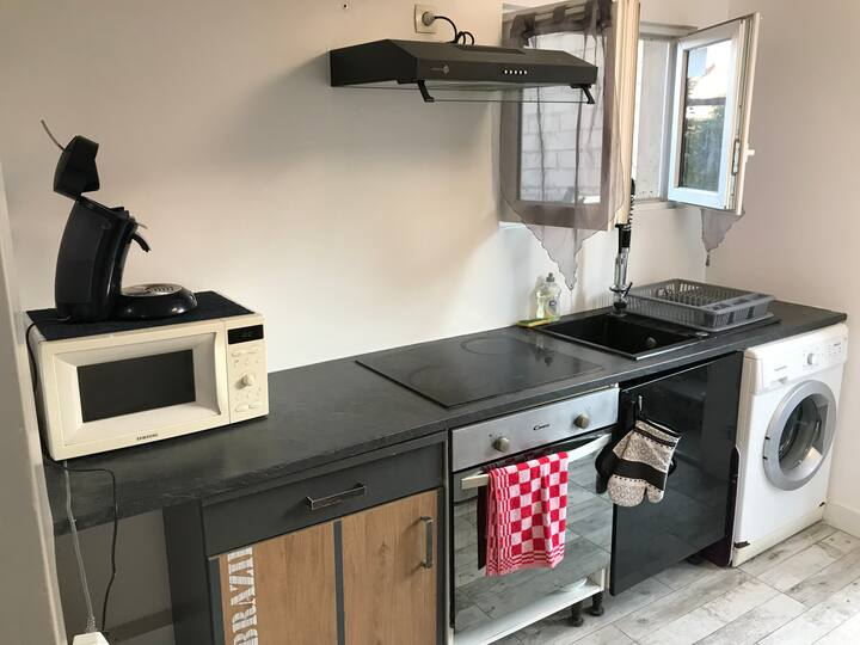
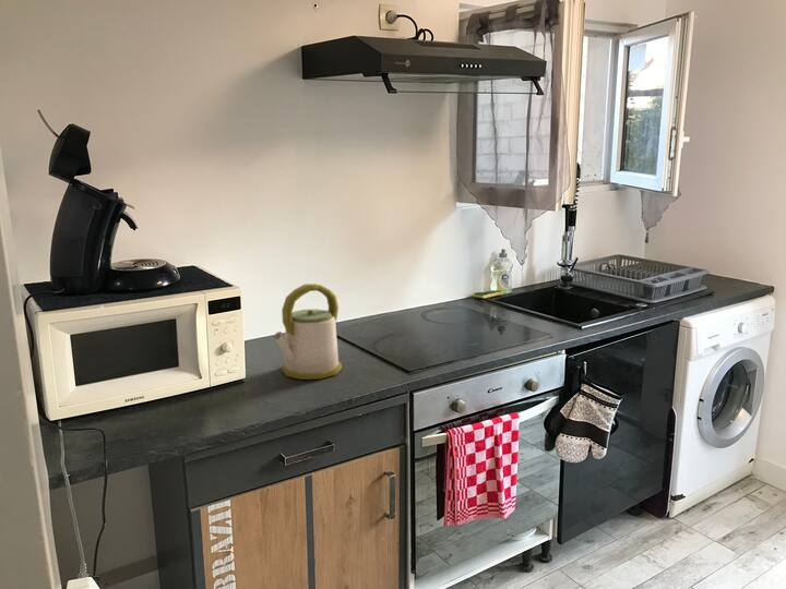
+ kettle [272,283,343,381]
